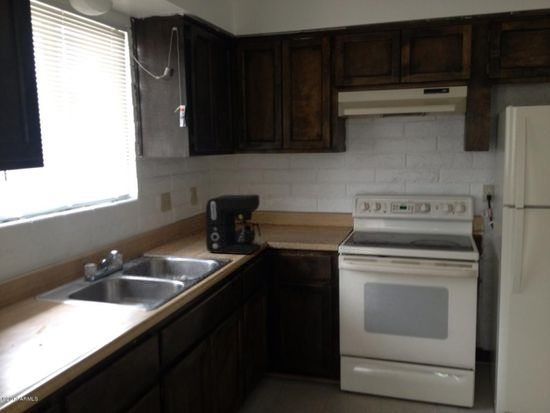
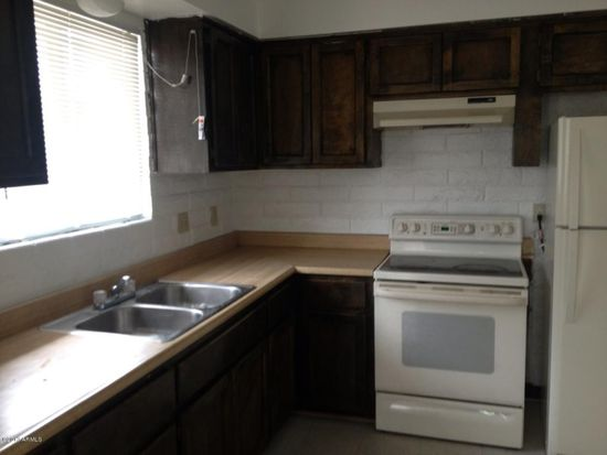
- coffee maker [205,194,262,255]
